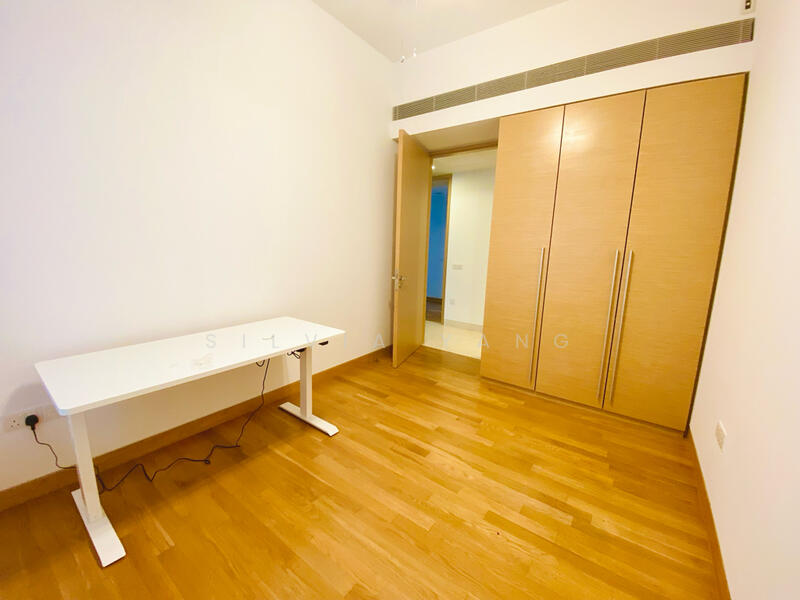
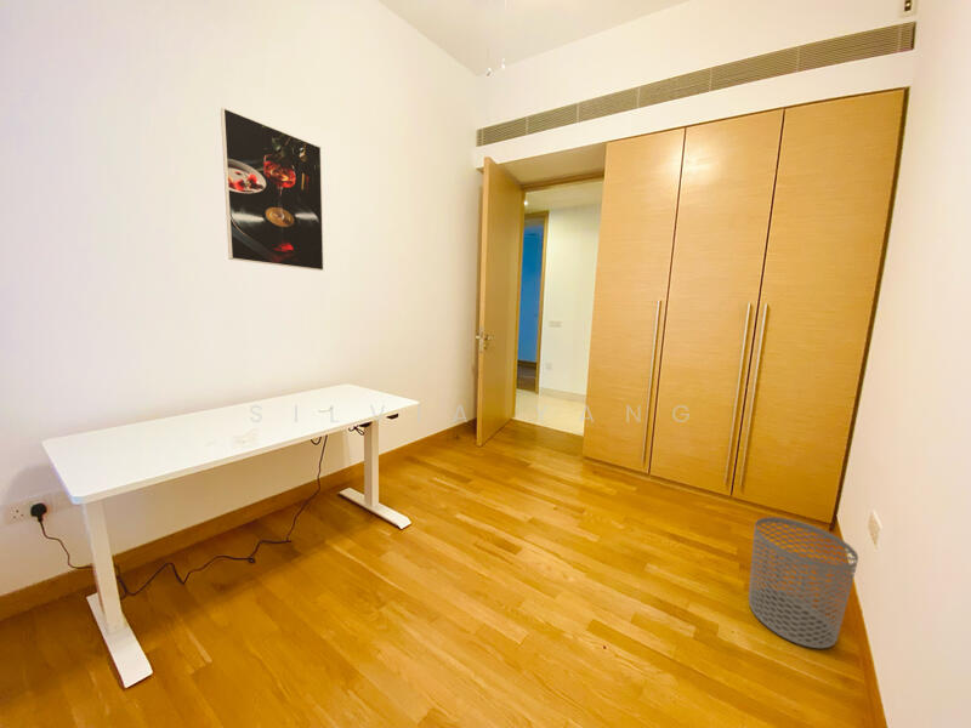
+ waste bin [748,516,859,649]
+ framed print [220,107,325,272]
